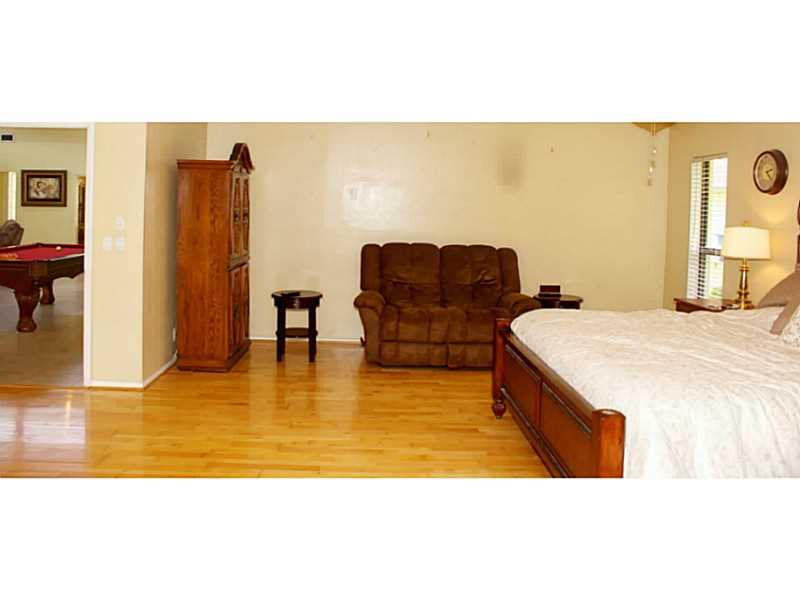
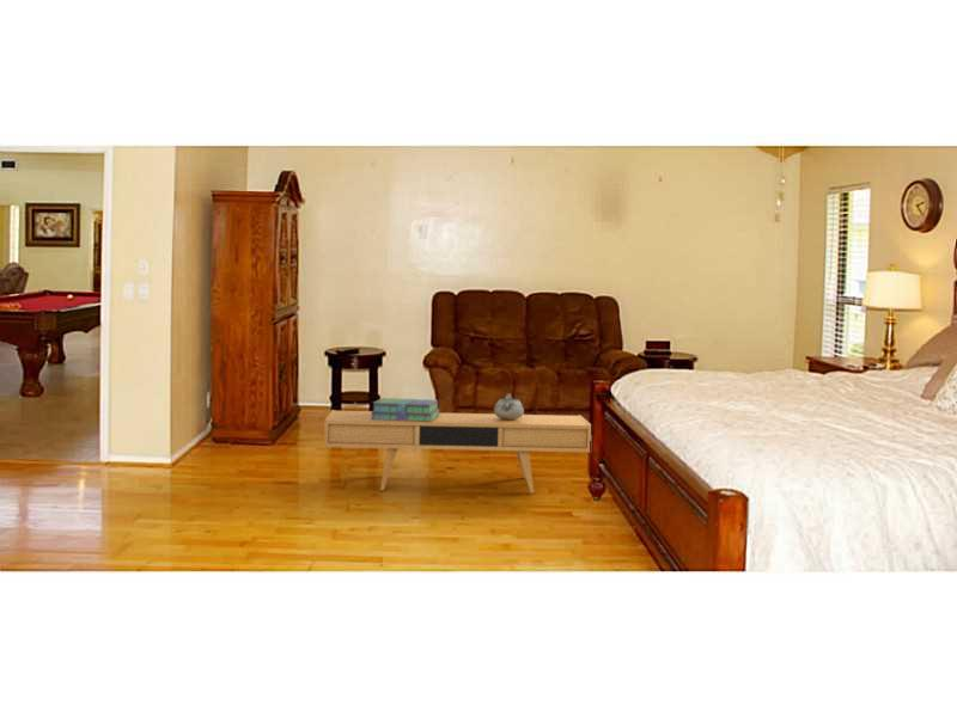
+ decorative bowl [493,392,525,419]
+ tv console [323,409,592,494]
+ stack of books [371,397,440,422]
